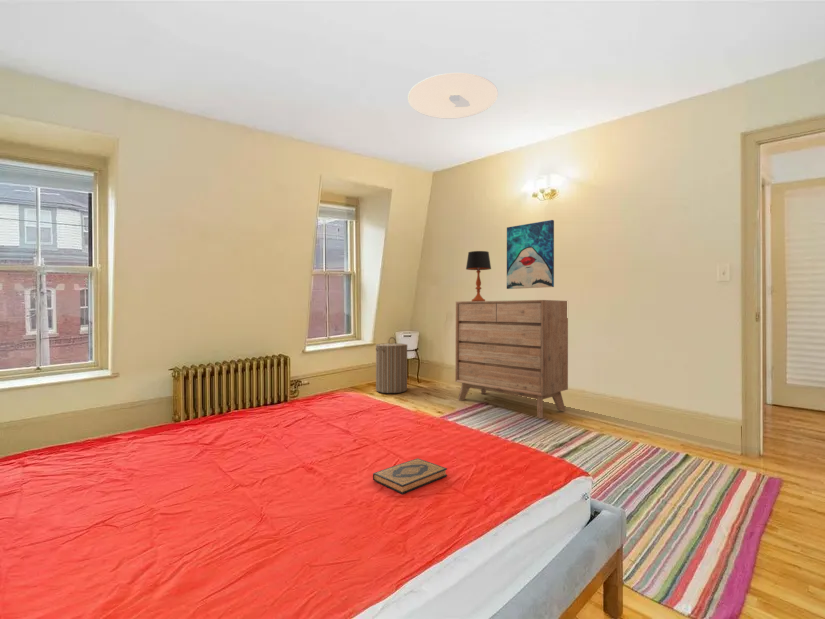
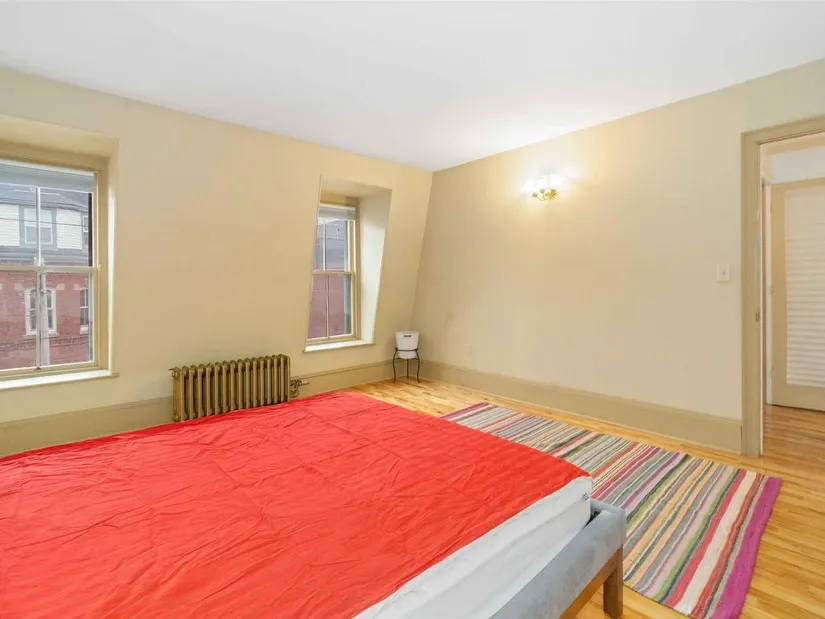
- laundry hamper [375,336,408,394]
- hardback book [372,457,448,495]
- wall art [506,219,555,290]
- ceiling light [407,72,499,120]
- dresser [454,299,569,419]
- table lamp [465,250,492,301]
